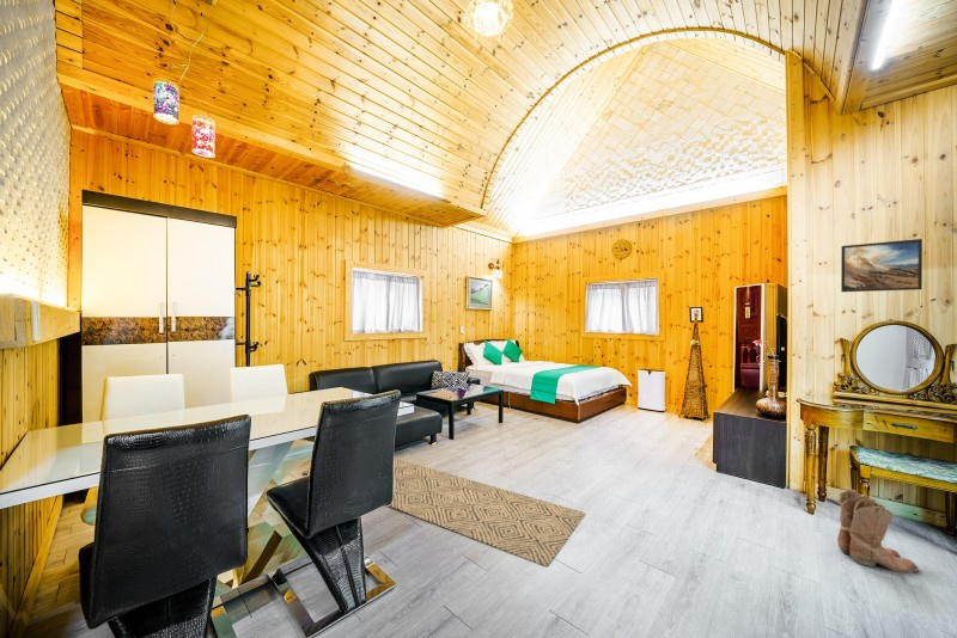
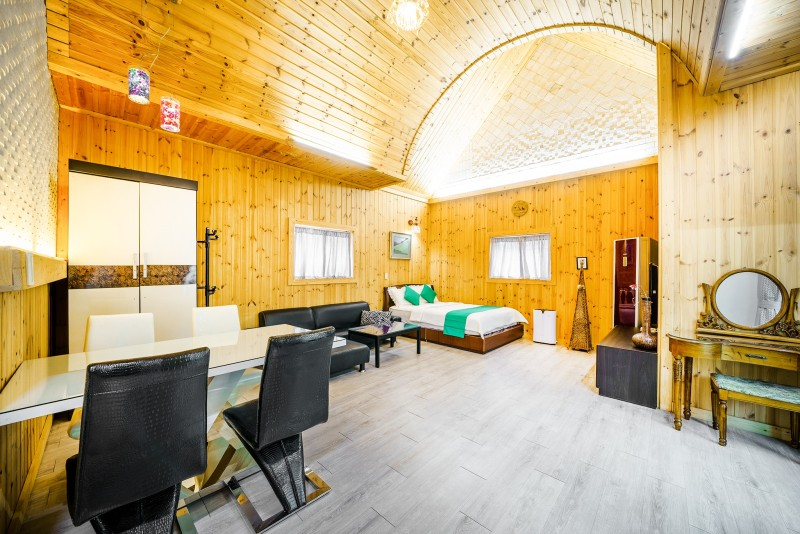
- rug [301,458,586,568]
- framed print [840,238,924,293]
- boots [836,489,920,573]
